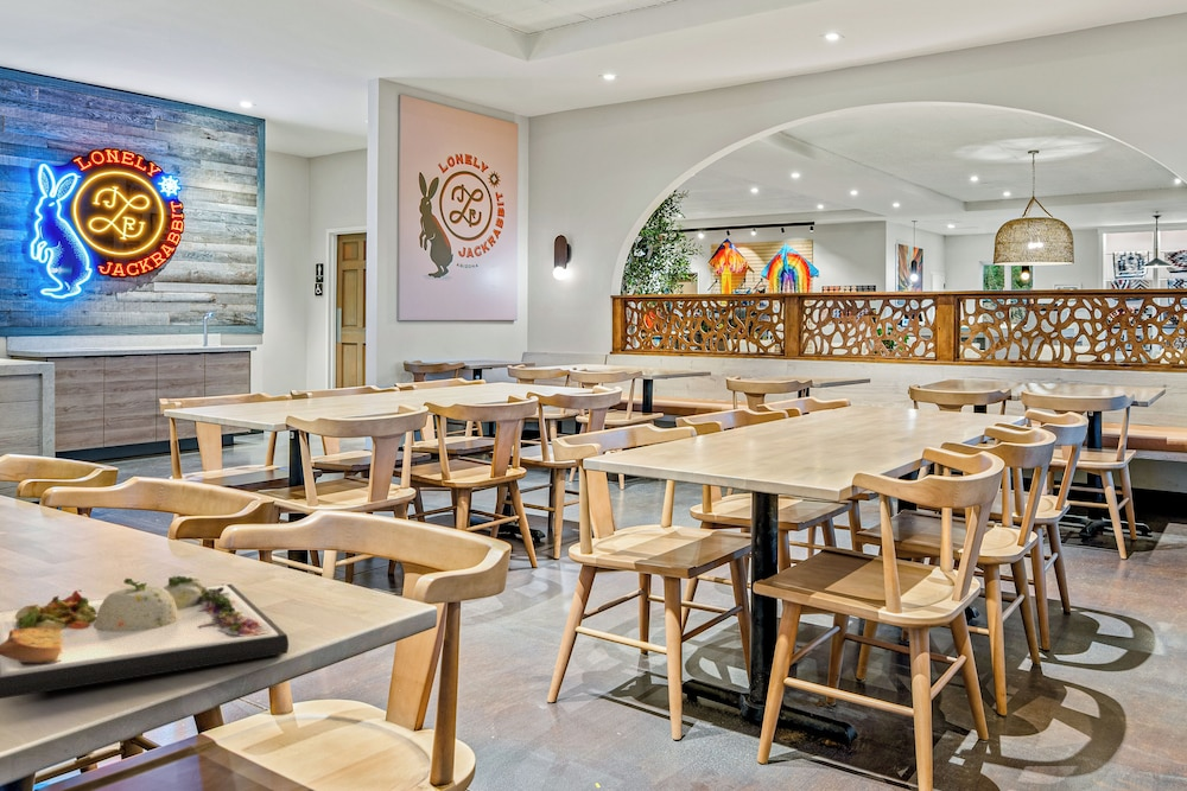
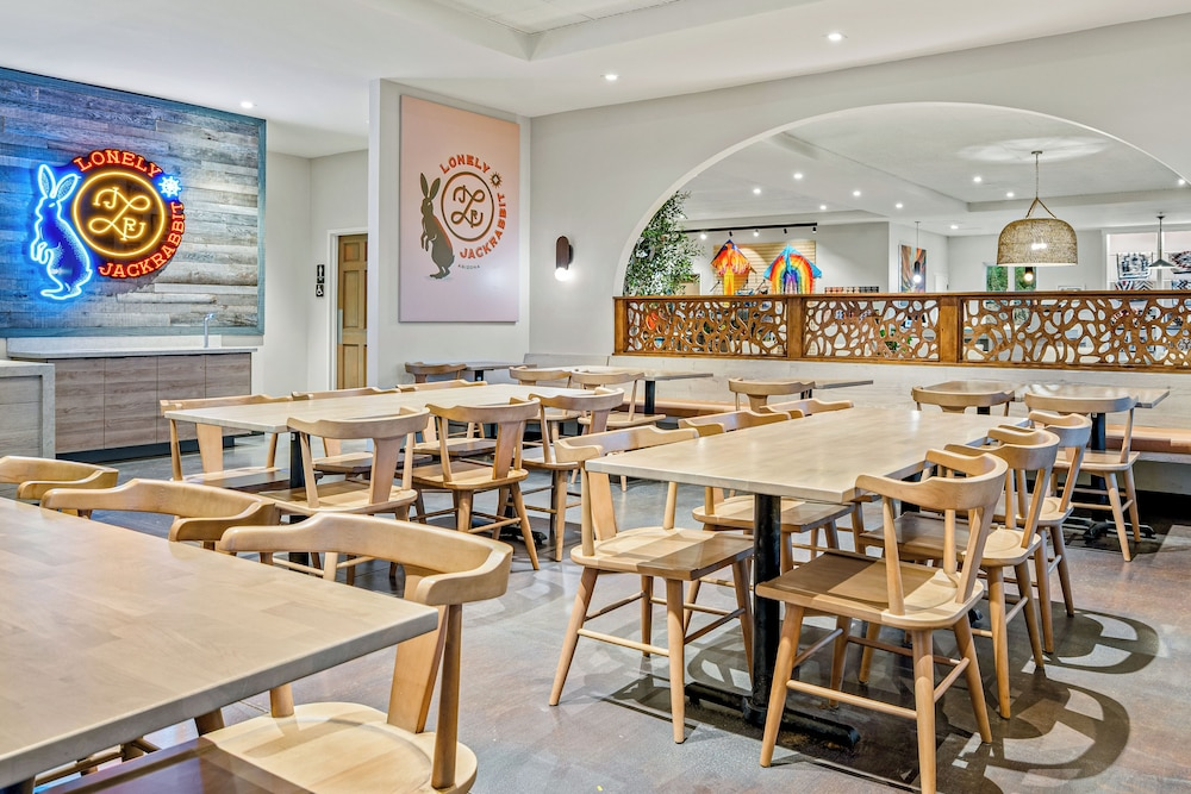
- dinner plate [0,575,290,700]
